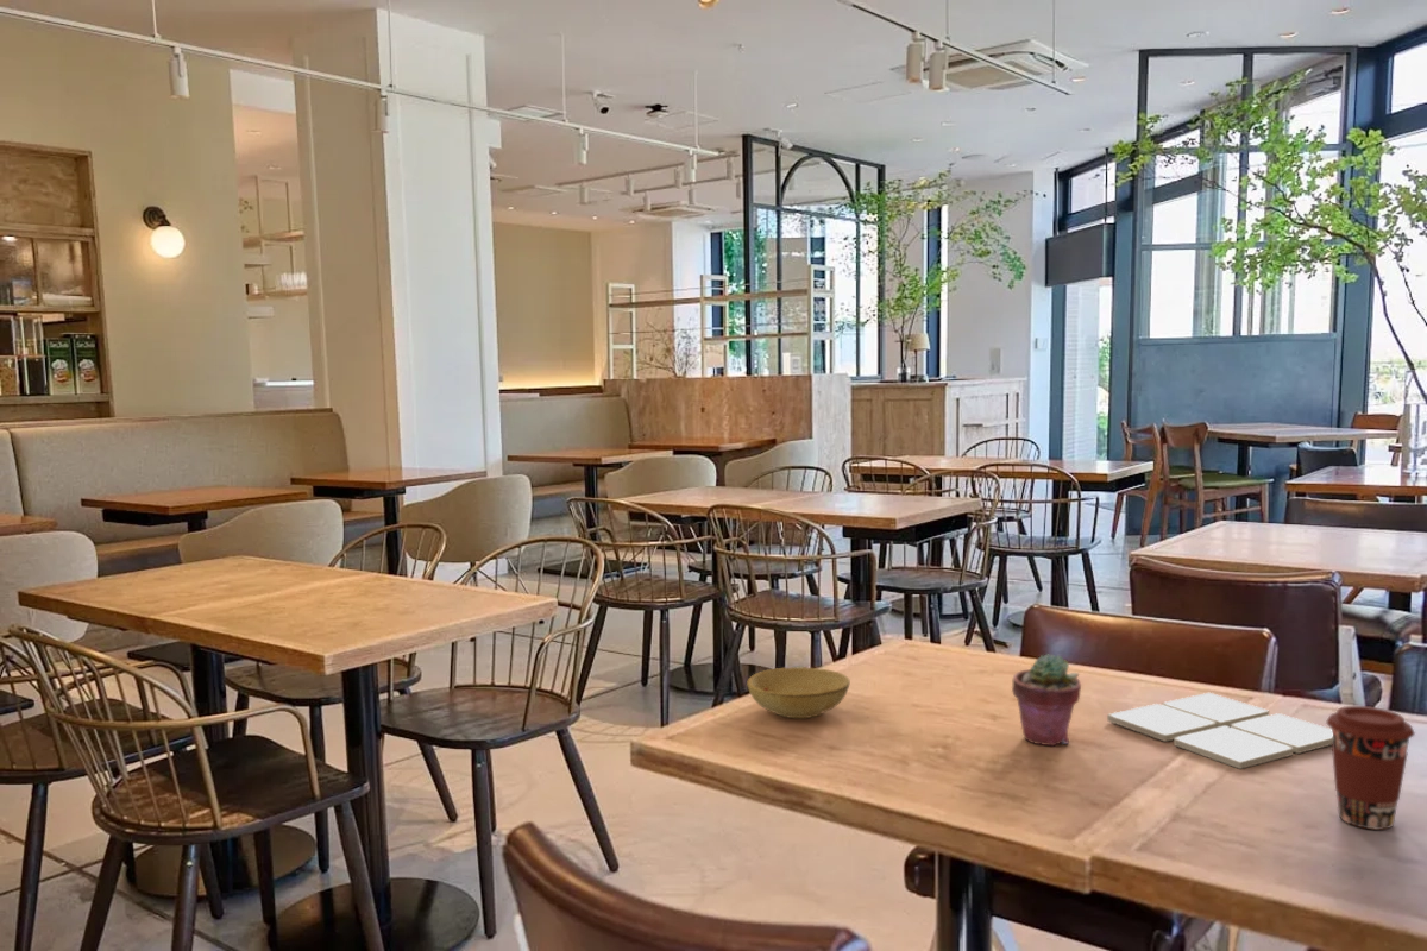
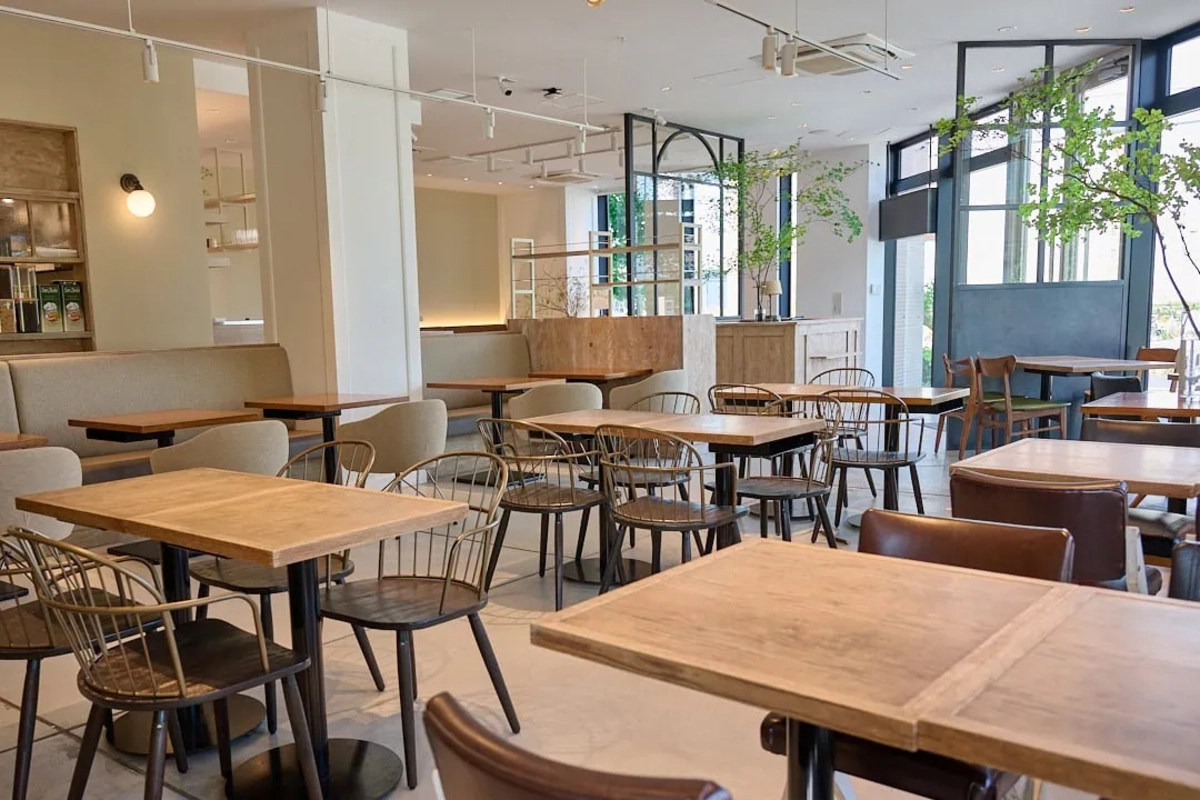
- drink coaster [1106,692,1332,770]
- bowl [746,666,851,719]
- potted succulent [1011,653,1082,747]
- coffee cup [1325,705,1416,831]
